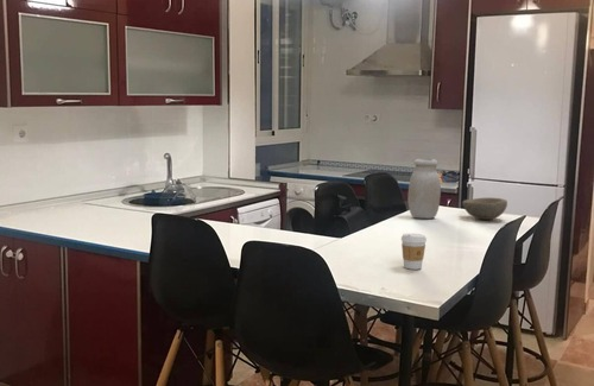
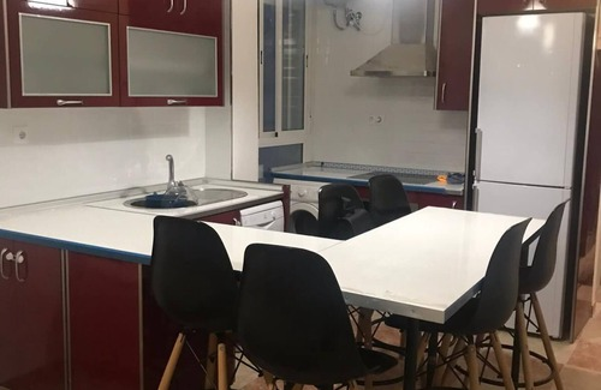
- coffee cup [400,233,428,271]
- bowl [462,197,508,221]
- jar [406,158,442,220]
